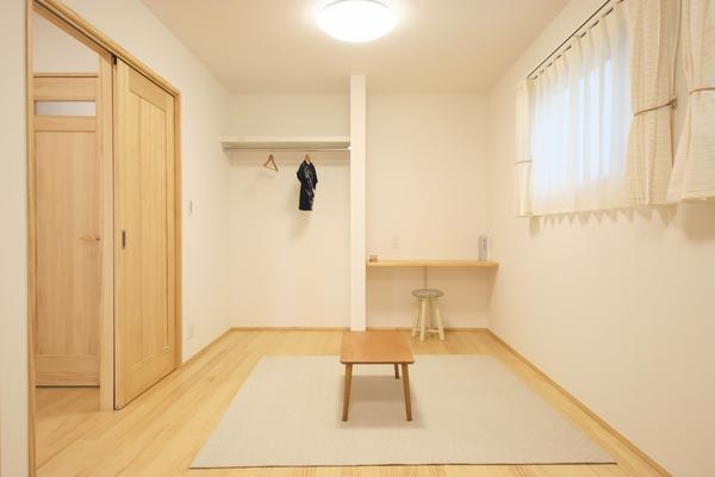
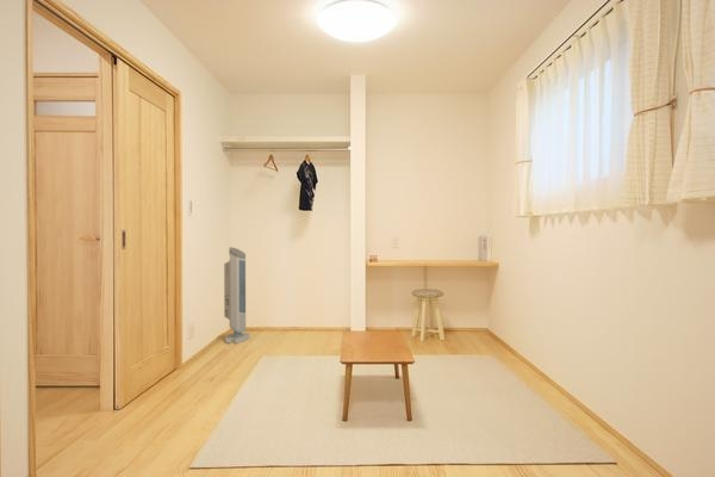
+ air purifier [223,246,251,345]
